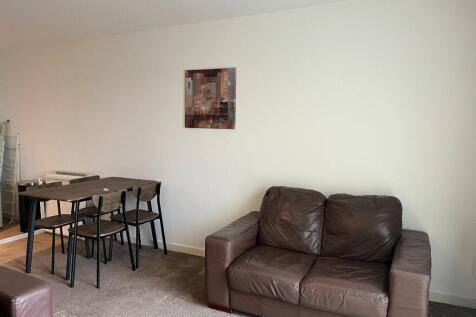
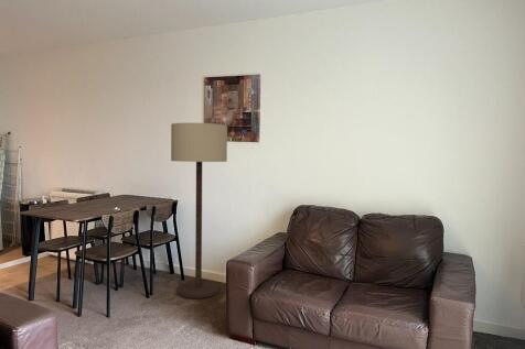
+ floor lamp [170,122,228,299]
